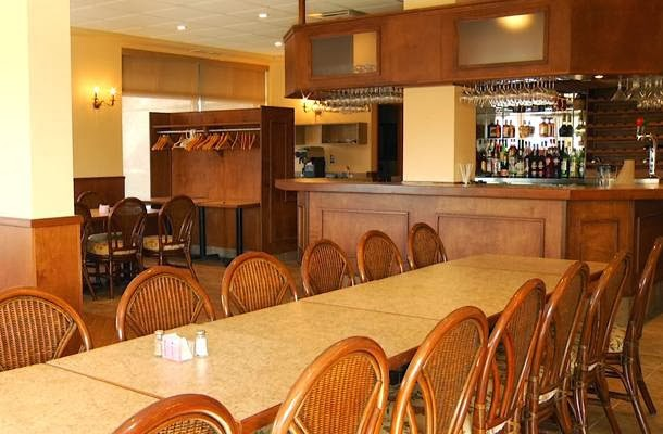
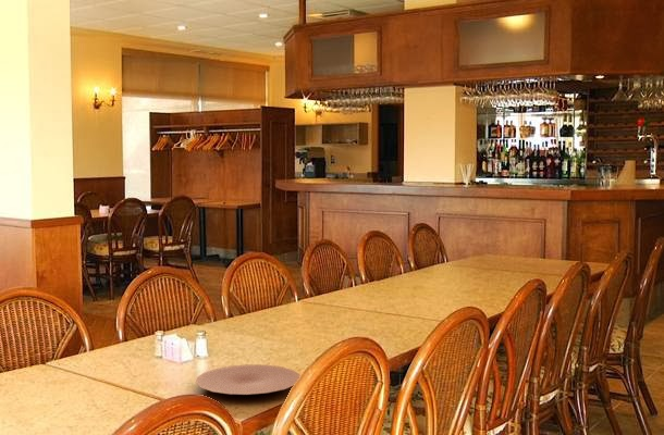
+ plate [195,363,302,396]
